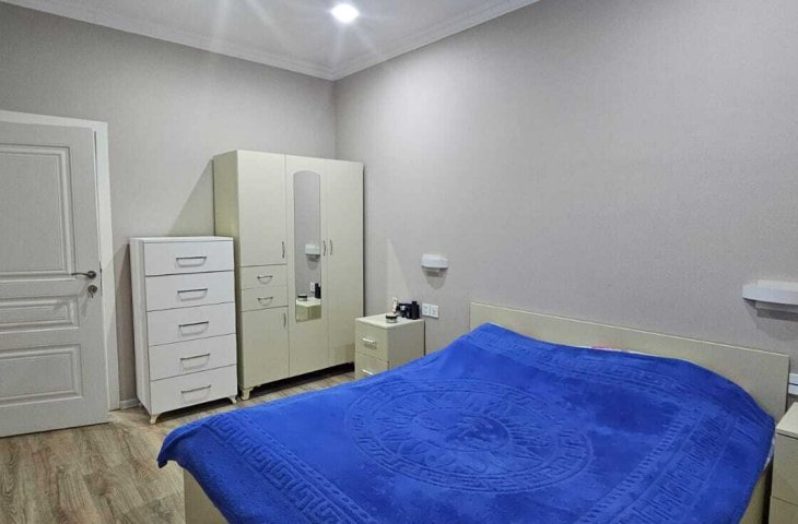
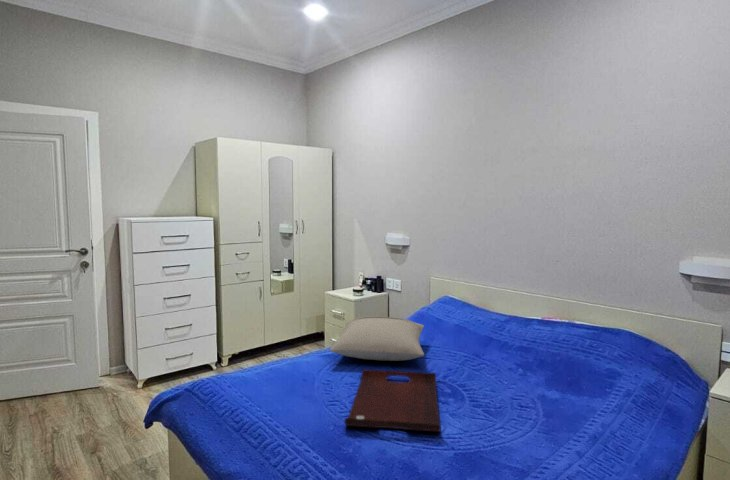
+ pillow [329,315,425,362]
+ serving tray [344,368,442,433]
